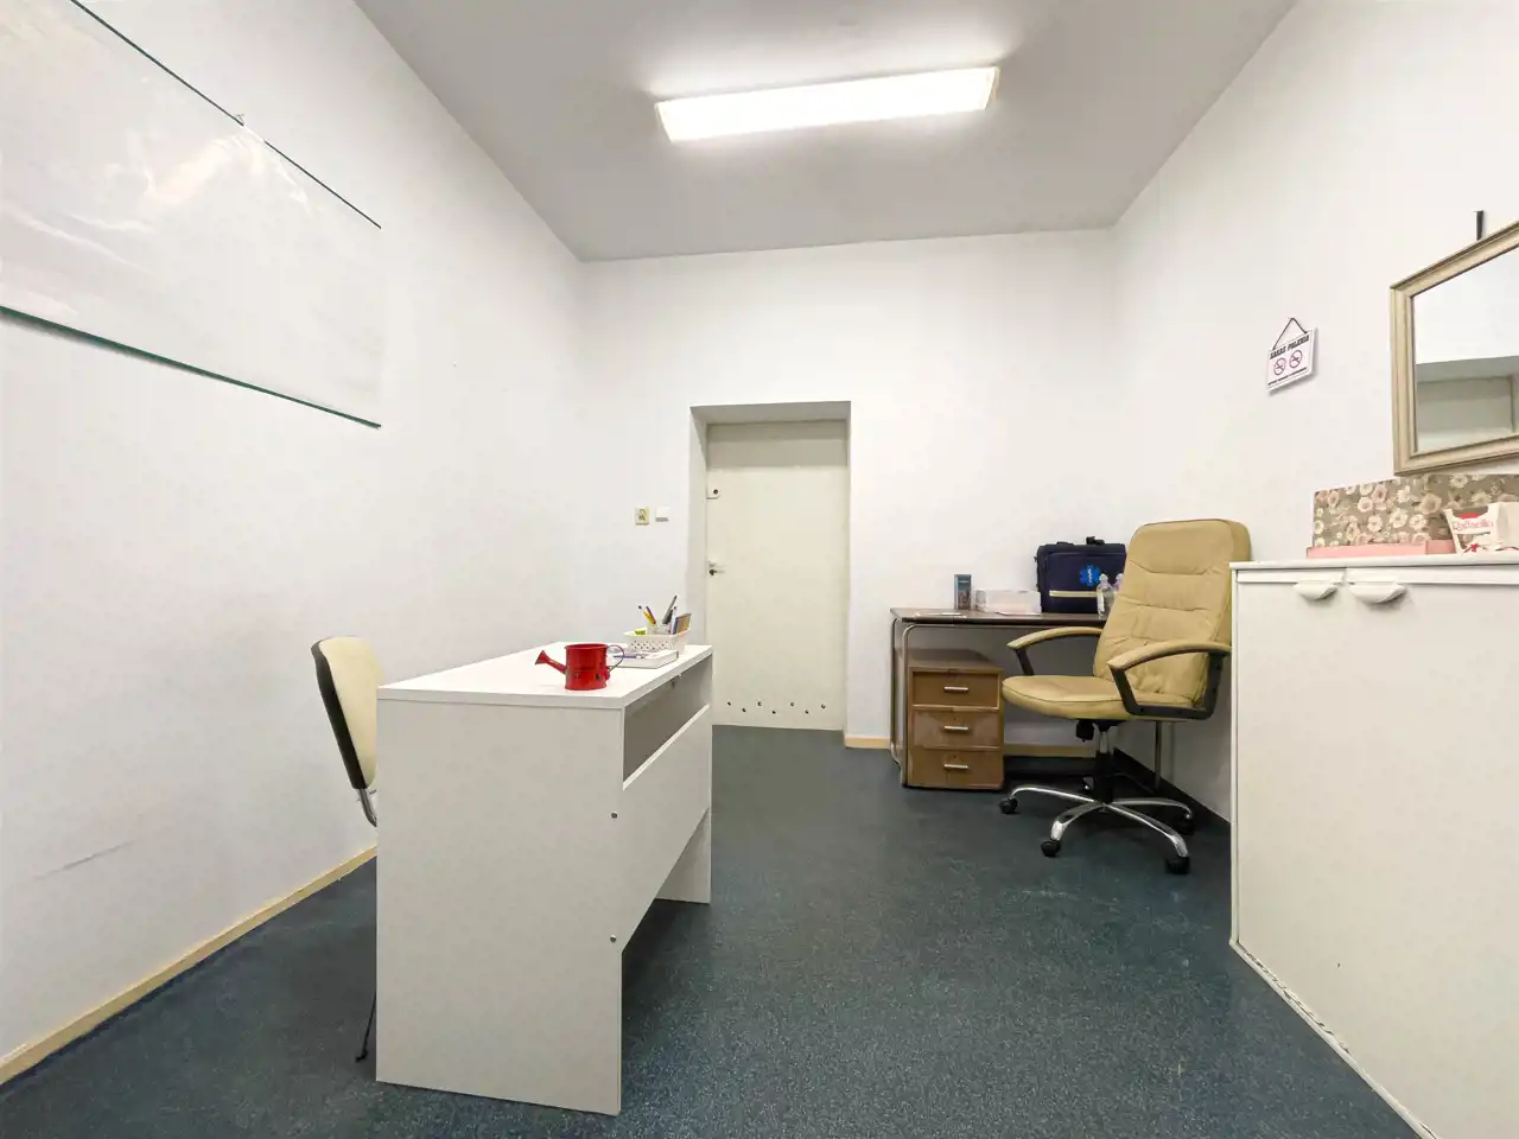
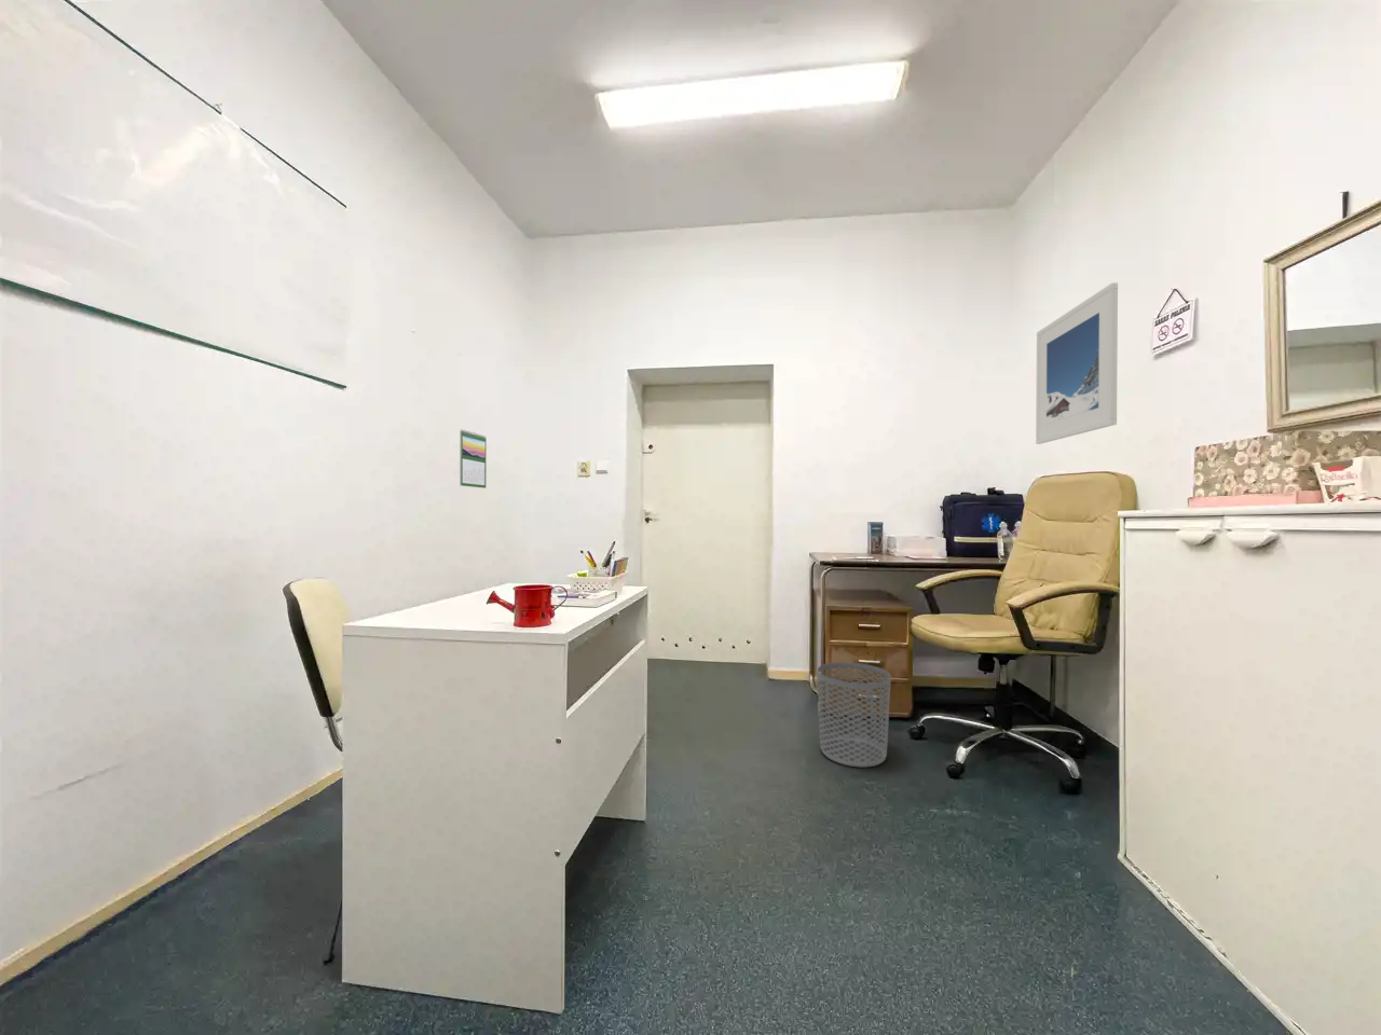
+ waste bin [817,661,893,769]
+ calendar [459,428,487,489]
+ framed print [1035,282,1119,446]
